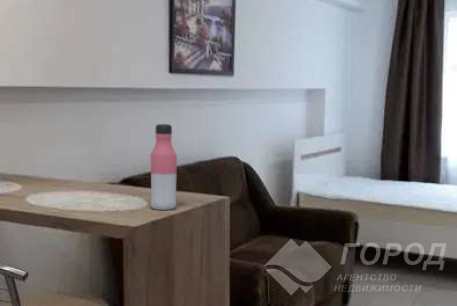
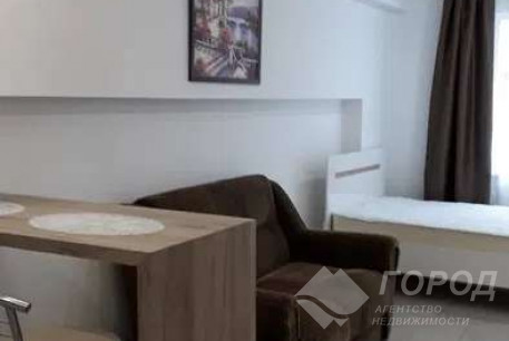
- water bottle [150,123,178,211]
